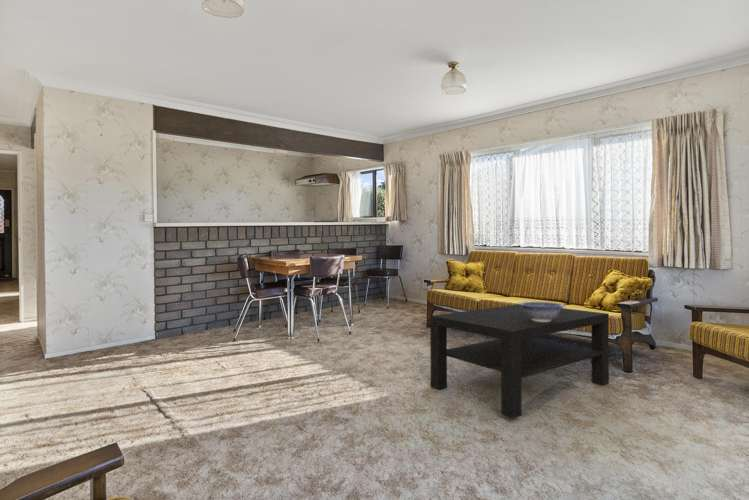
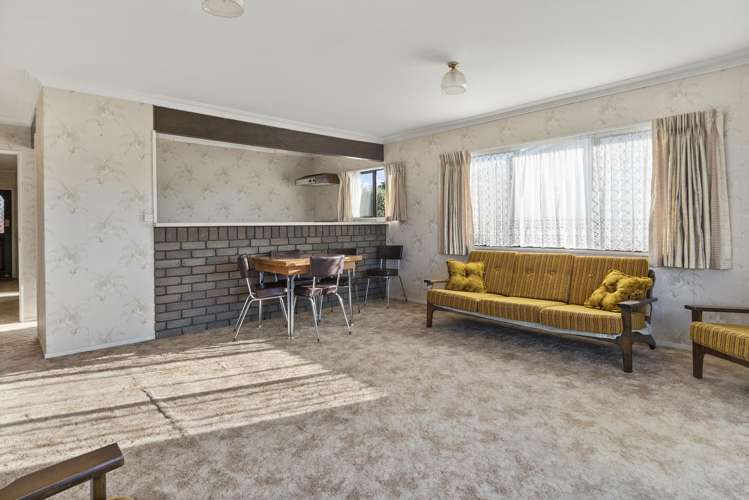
- decorative bowl [518,301,566,322]
- coffee table [429,303,610,420]
